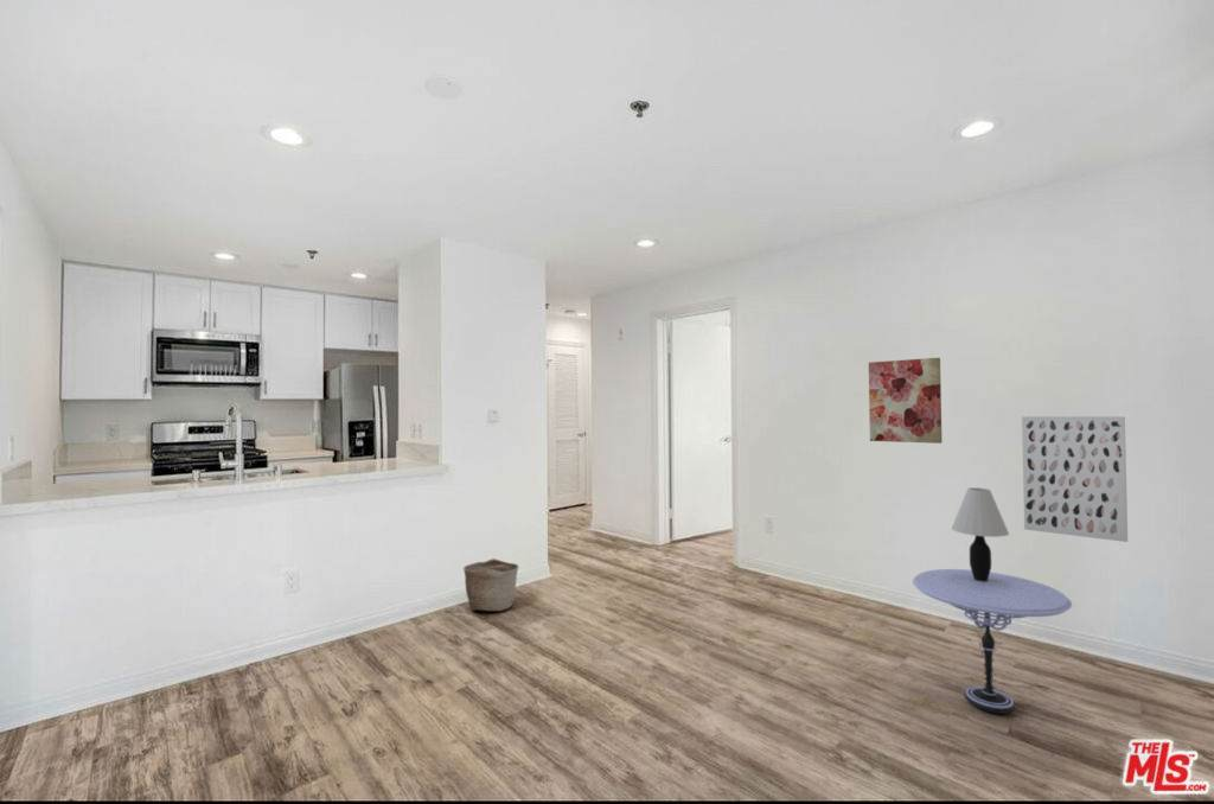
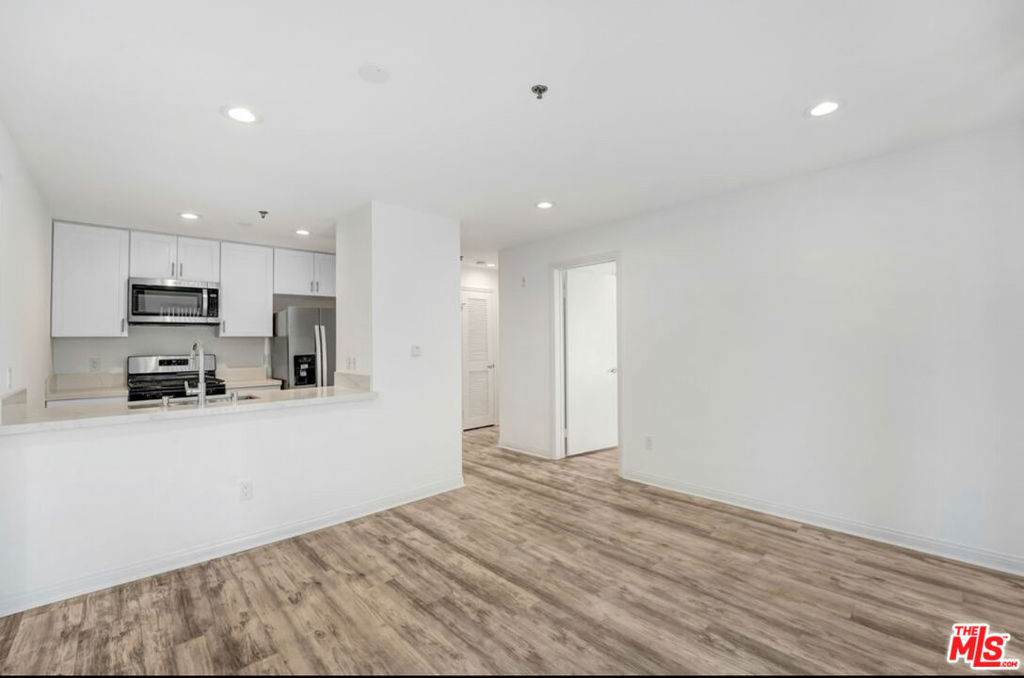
- side table [912,568,1073,715]
- table lamp [951,486,1010,581]
- basket [462,557,519,612]
- wall art [1021,415,1129,543]
- wall art [868,357,944,445]
